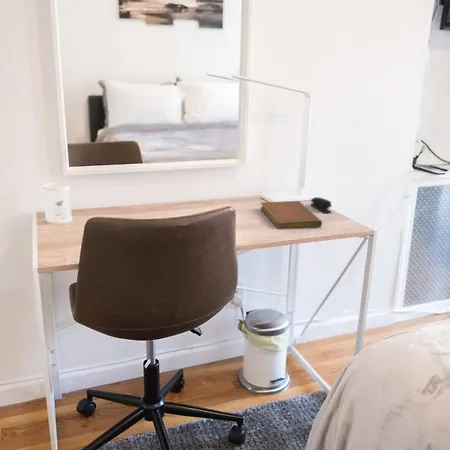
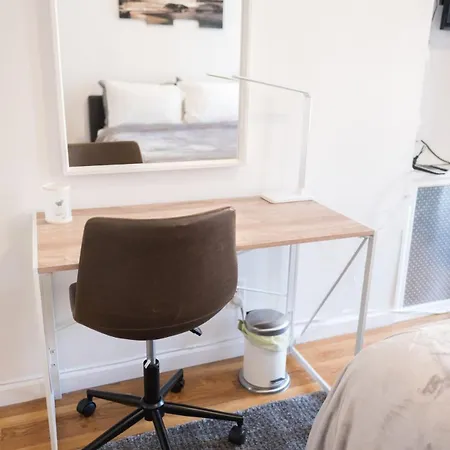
- notebook [260,200,323,230]
- stapler [310,196,332,214]
